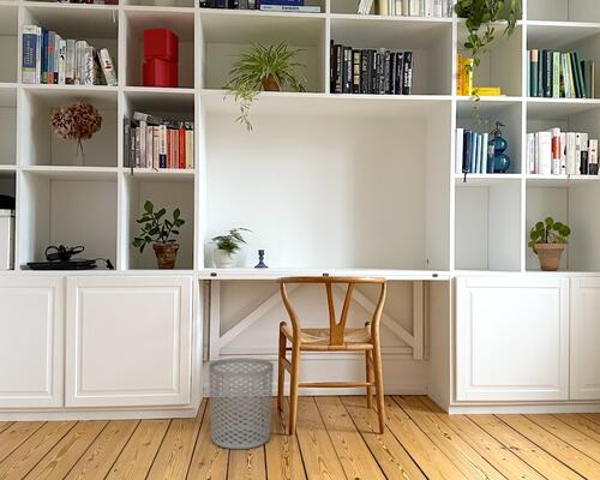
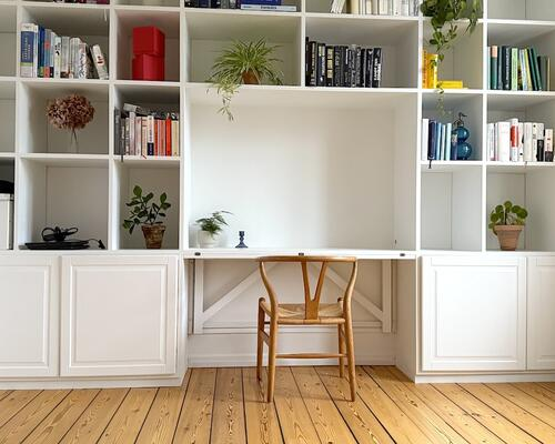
- waste bin [208,356,275,450]
